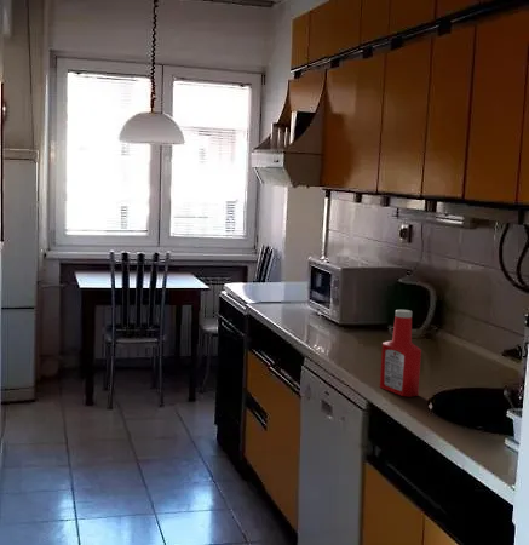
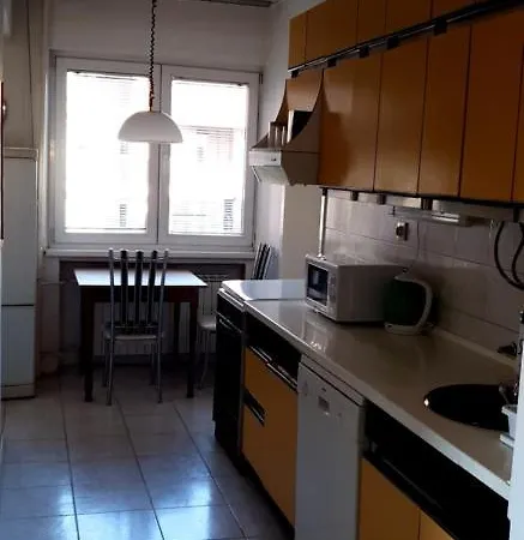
- soap bottle [379,309,422,398]
